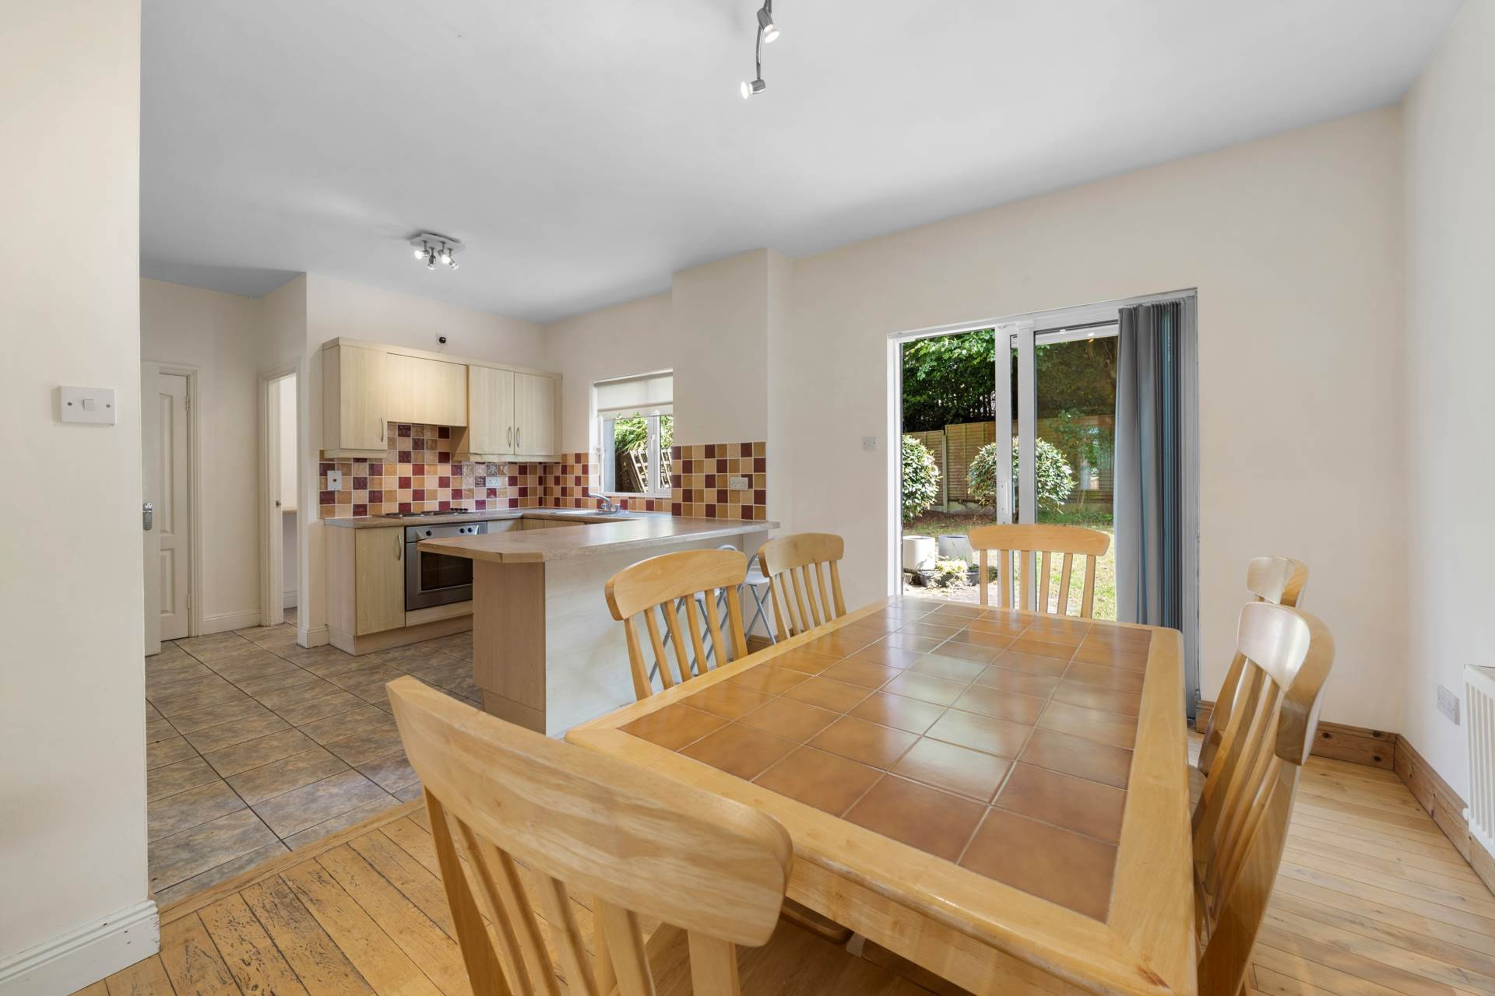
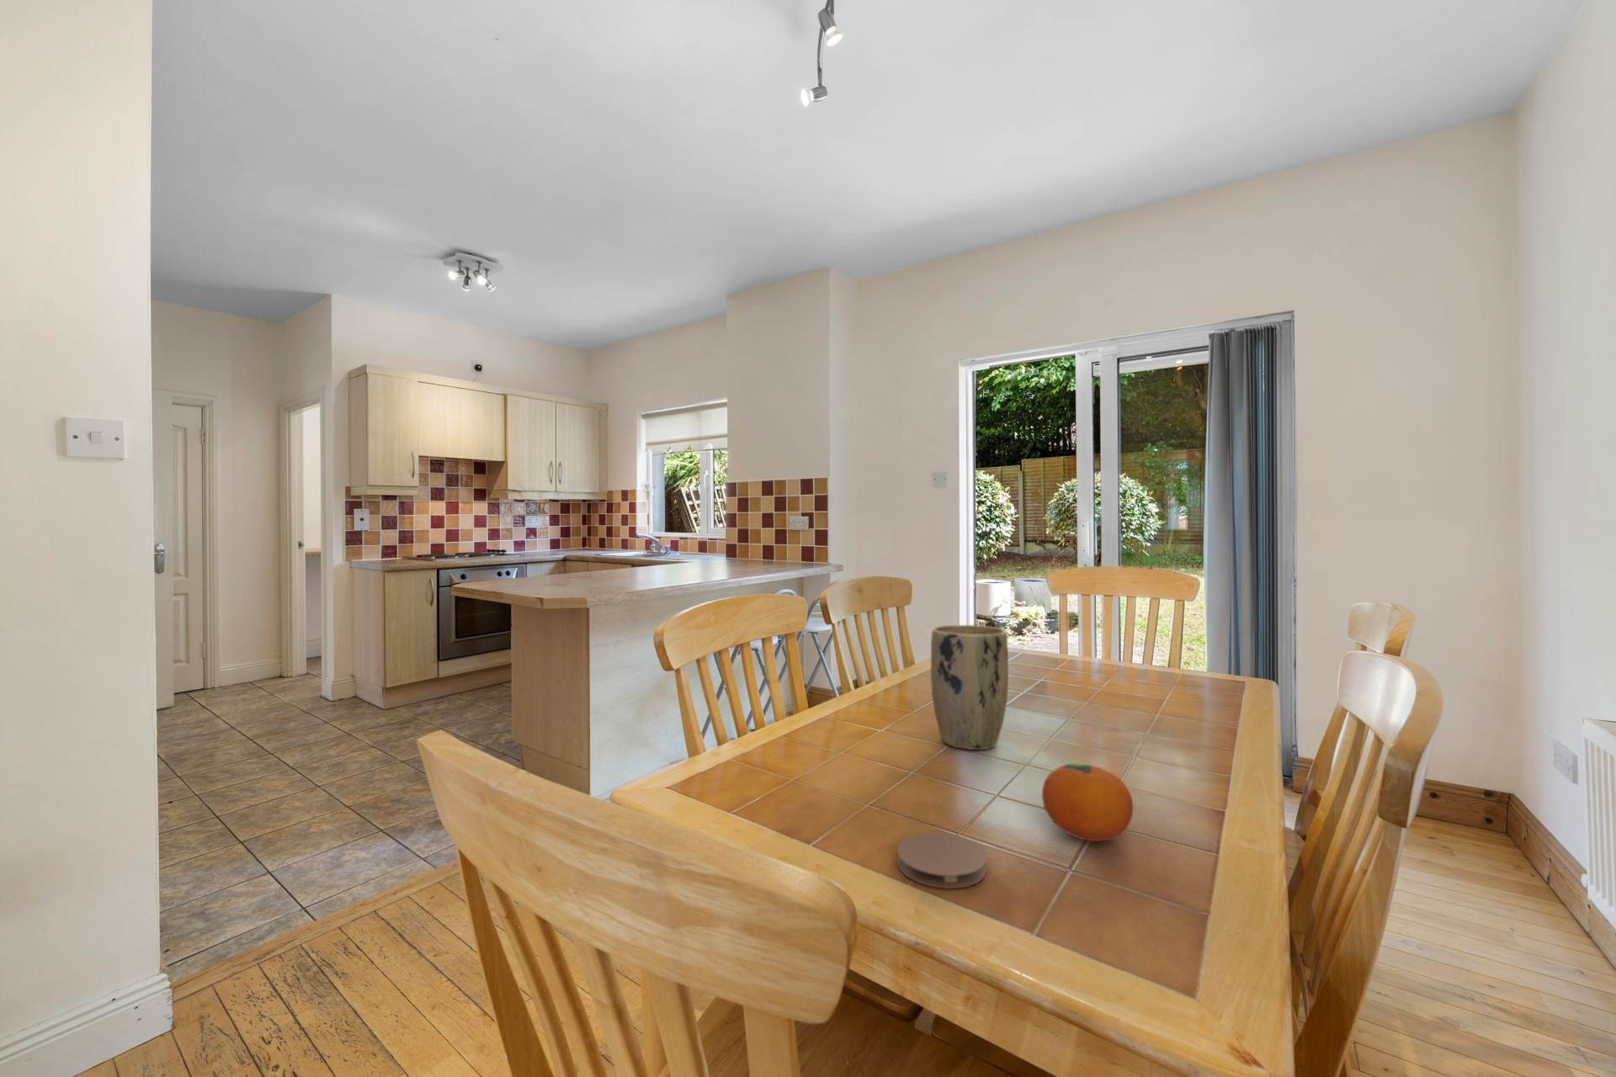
+ coaster [896,832,987,889]
+ fruit [1041,762,1134,843]
+ plant pot [929,624,1009,750]
